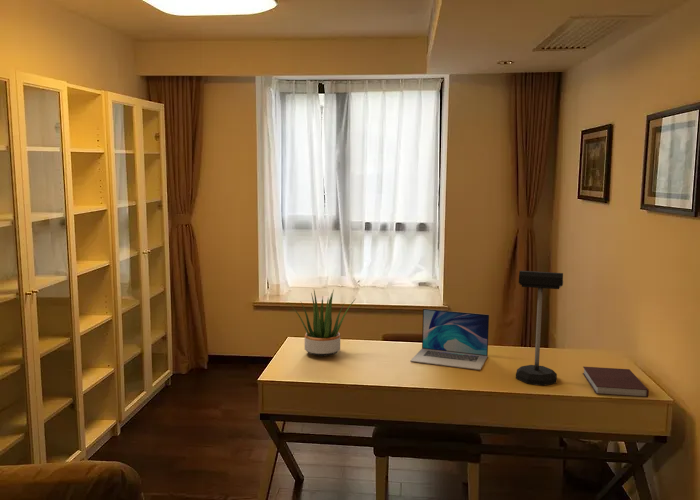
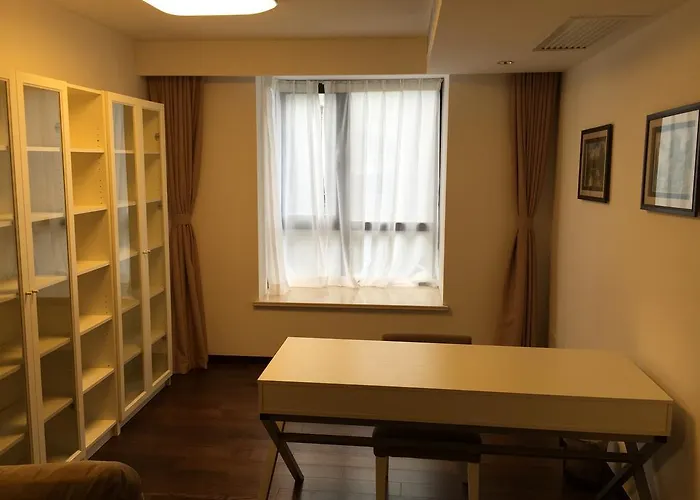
- notebook [582,366,650,398]
- laptop [409,308,490,371]
- mailbox [515,270,564,386]
- potted plant [287,289,356,357]
